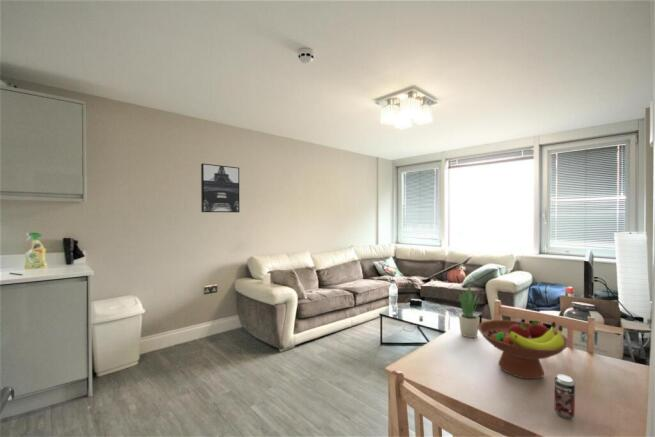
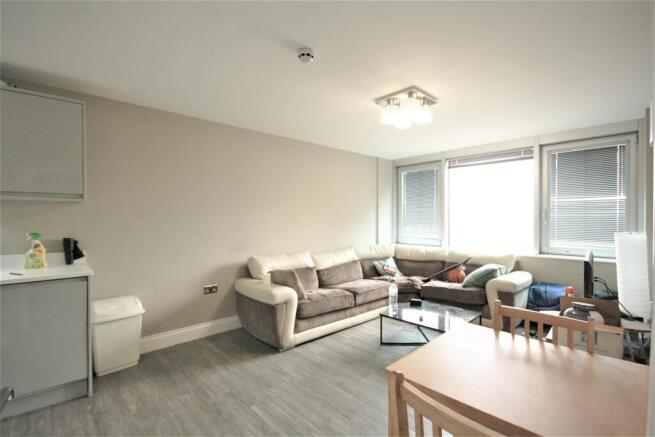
- wall art [200,162,240,213]
- fruit bowl [478,319,571,380]
- potted plant [458,282,481,339]
- beverage can [554,374,576,419]
